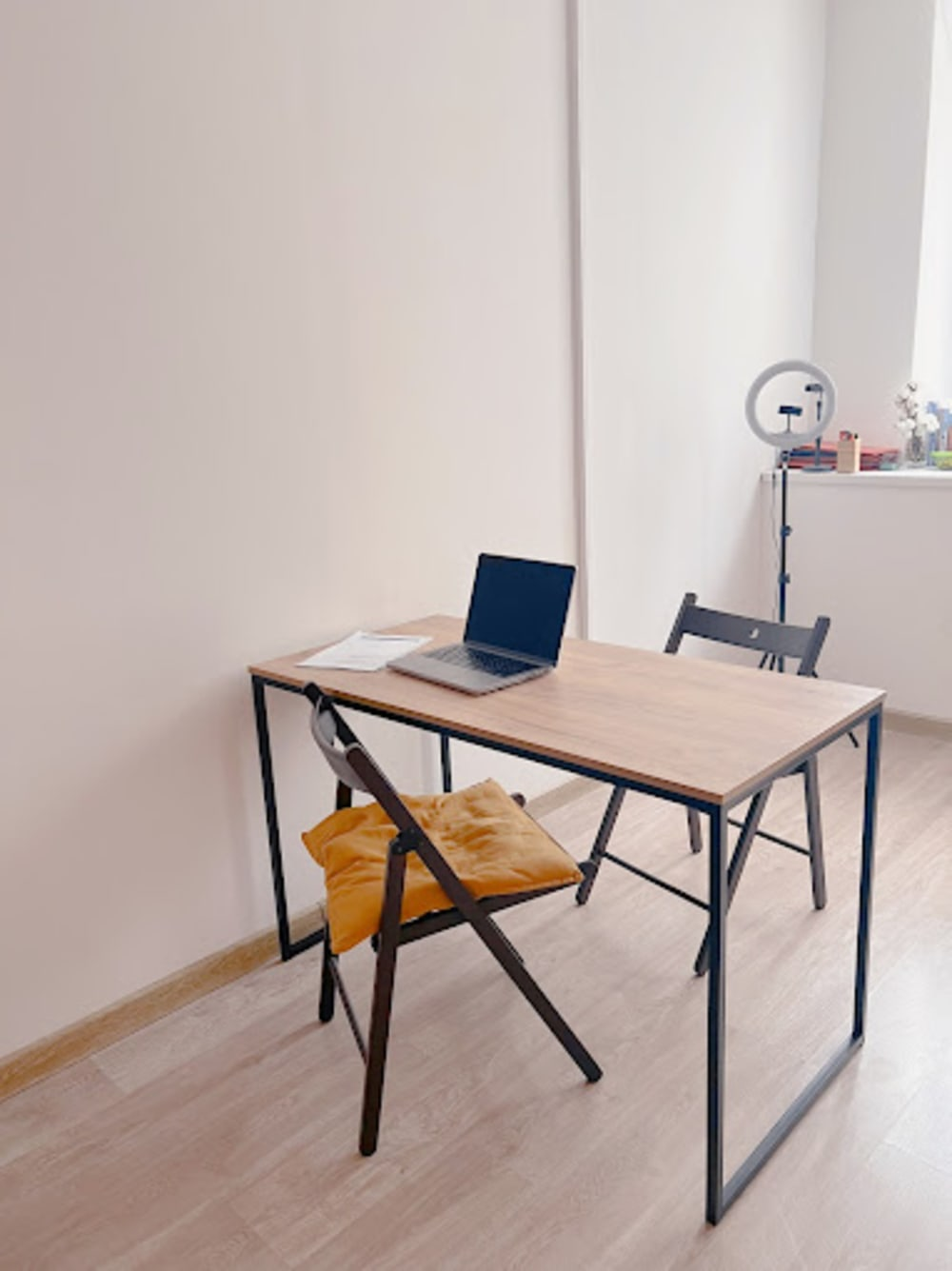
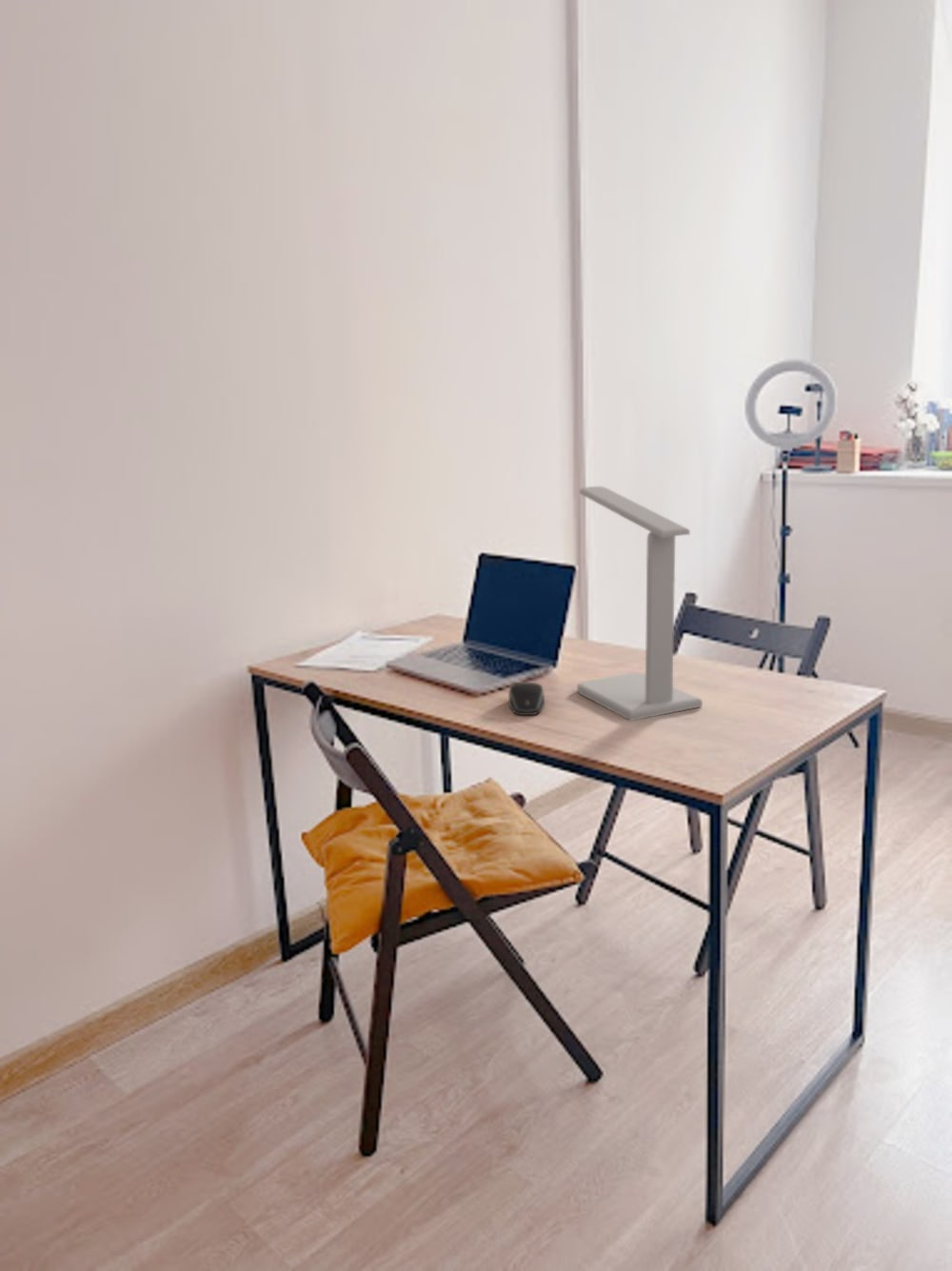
+ computer mouse [507,682,545,716]
+ desk lamp [576,486,704,722]
